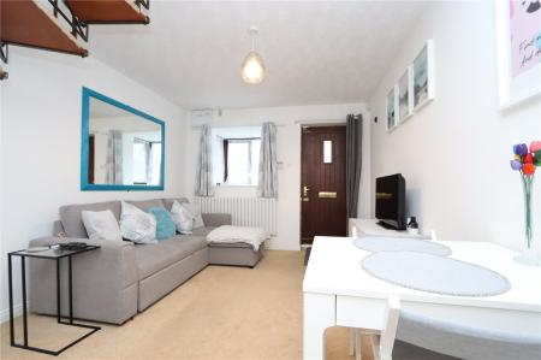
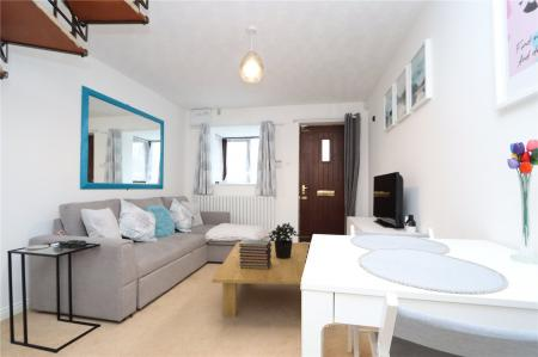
+ coffee table [210,241,311,319]
+ potted plant [268,221,301,259]
+ book stack [239,238,271,269]
